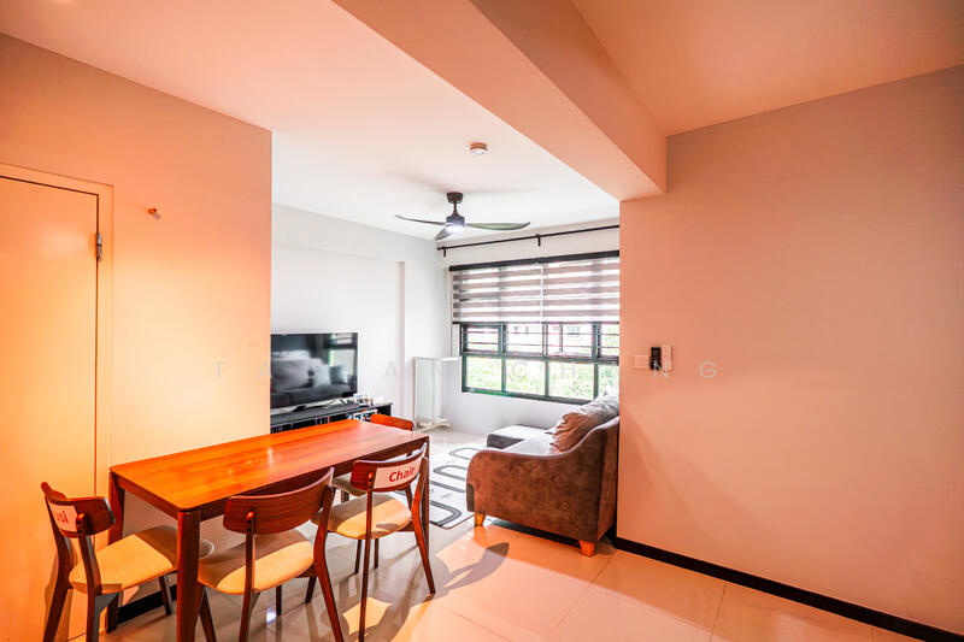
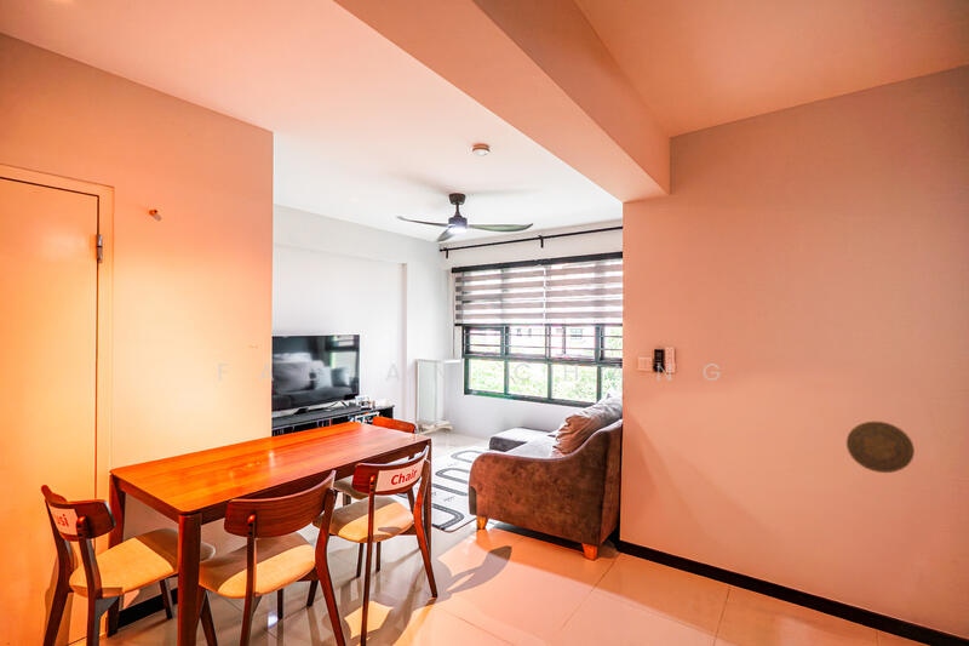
+ decorative plate [845,421,916,474]
